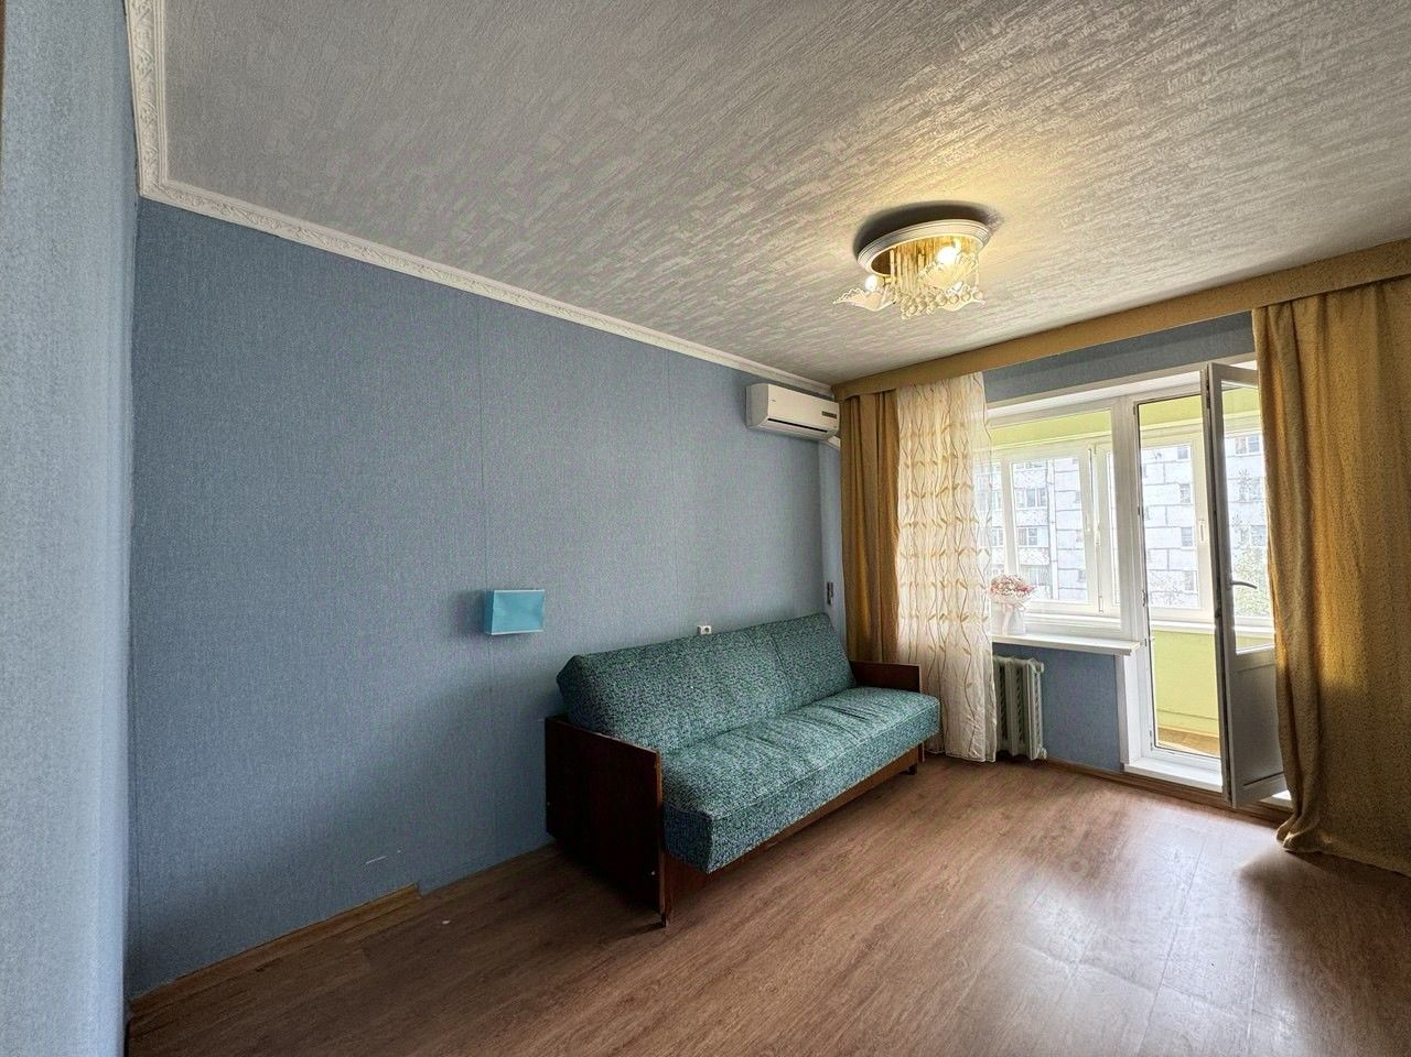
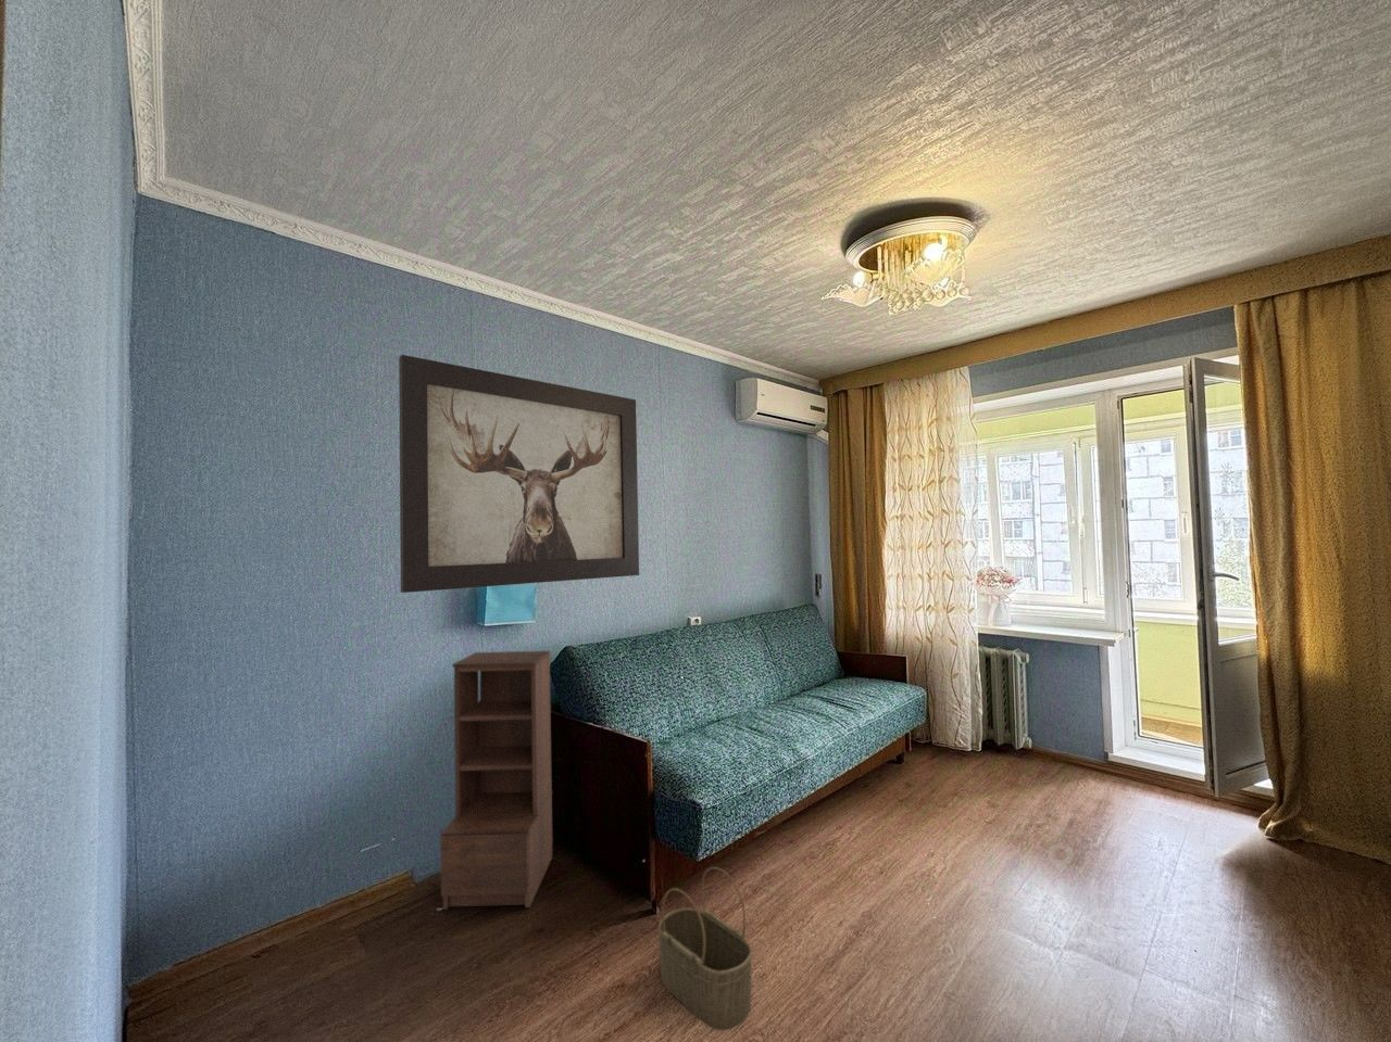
+ wall art [398,354,640,593]
+ wicker basket [657,866,754,1031]
+ bookshelf [439,650,553,911]
